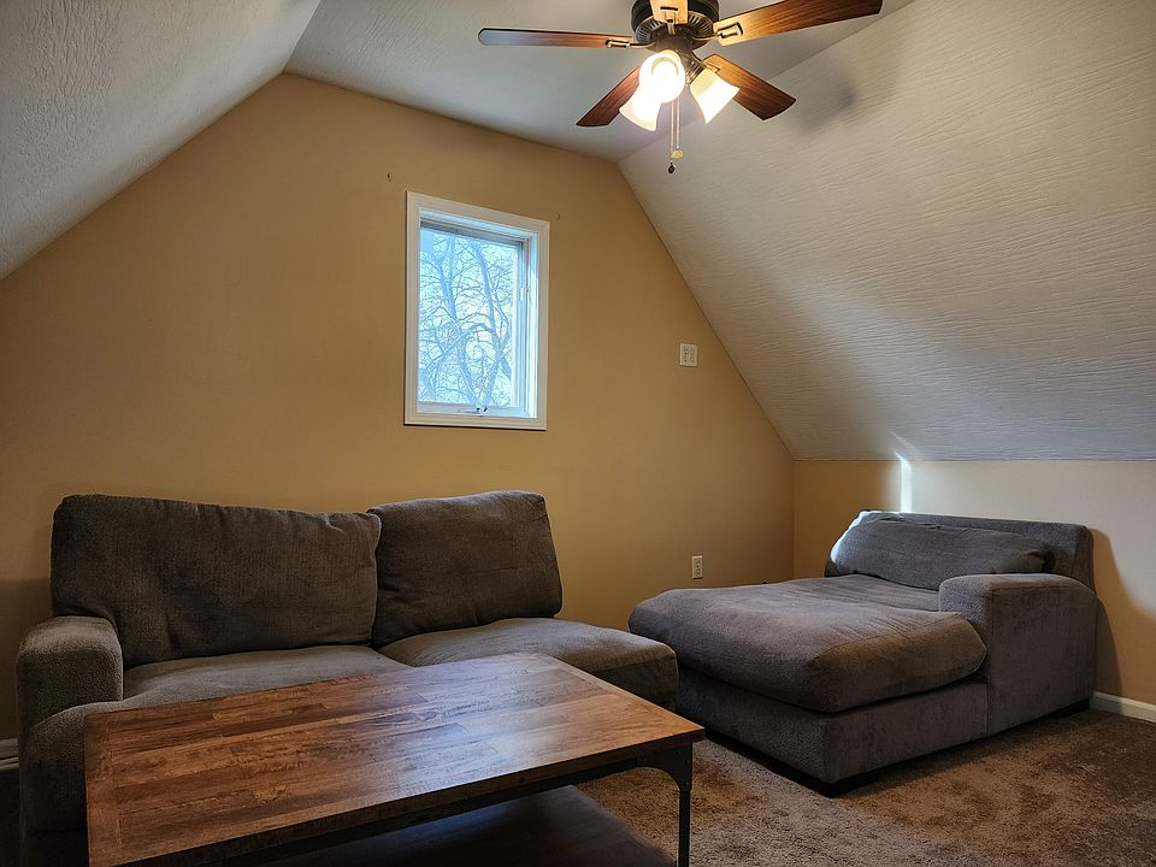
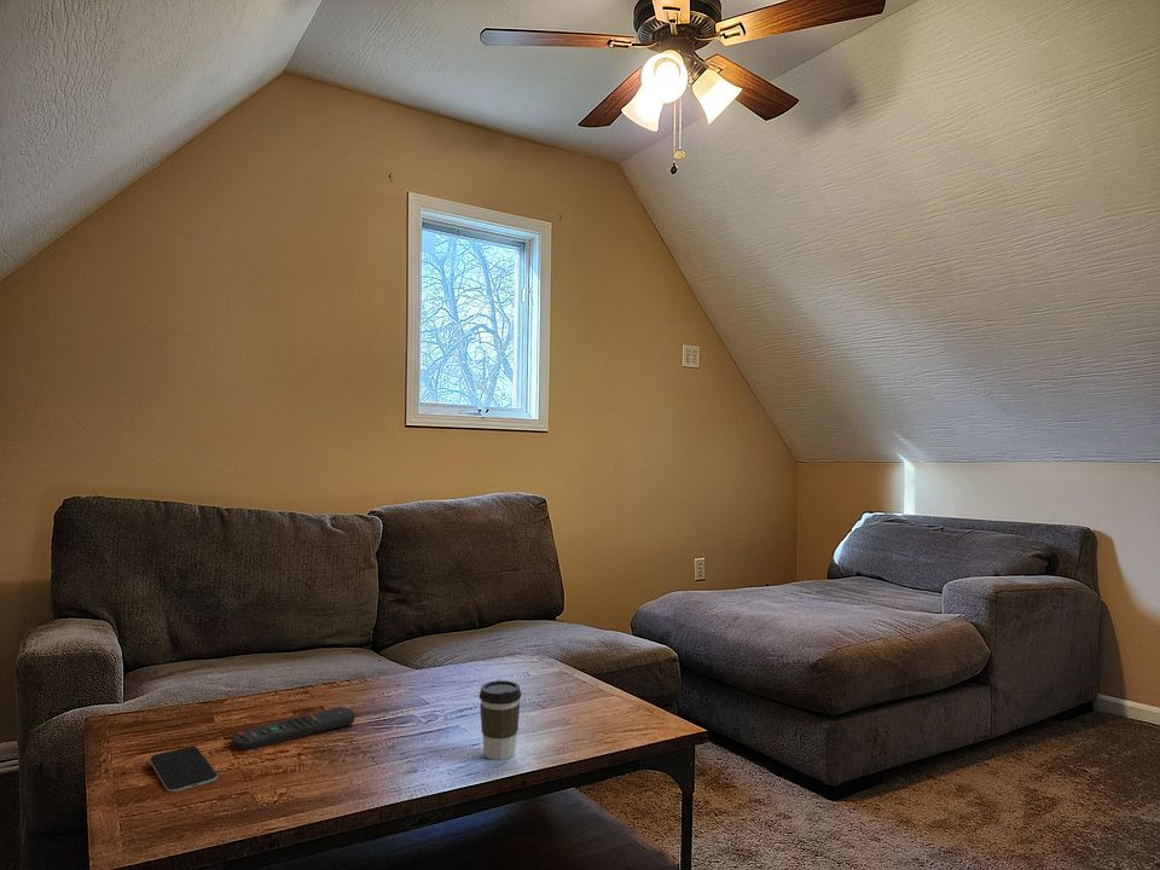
+ coffee cup [478,679,522,761]
+ smartphone [149,746,219,793]
+ remote control [231,706,355,752]
